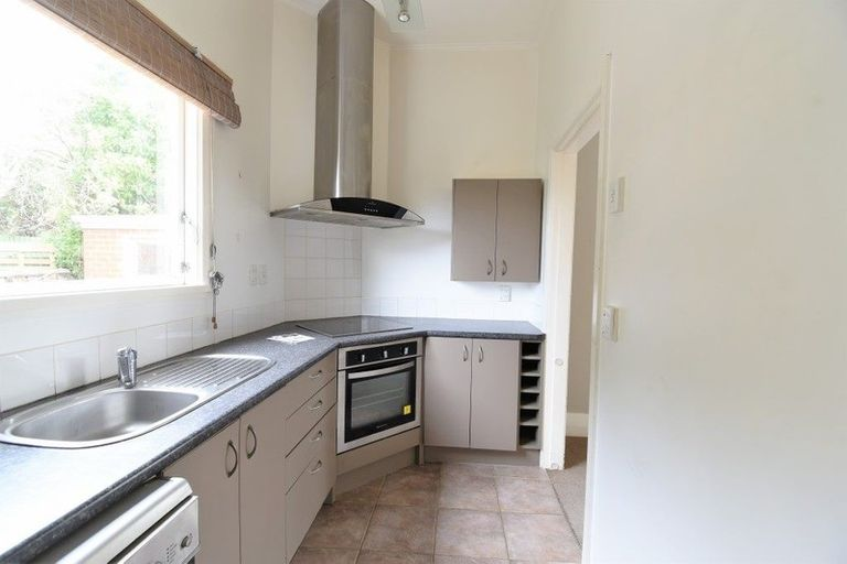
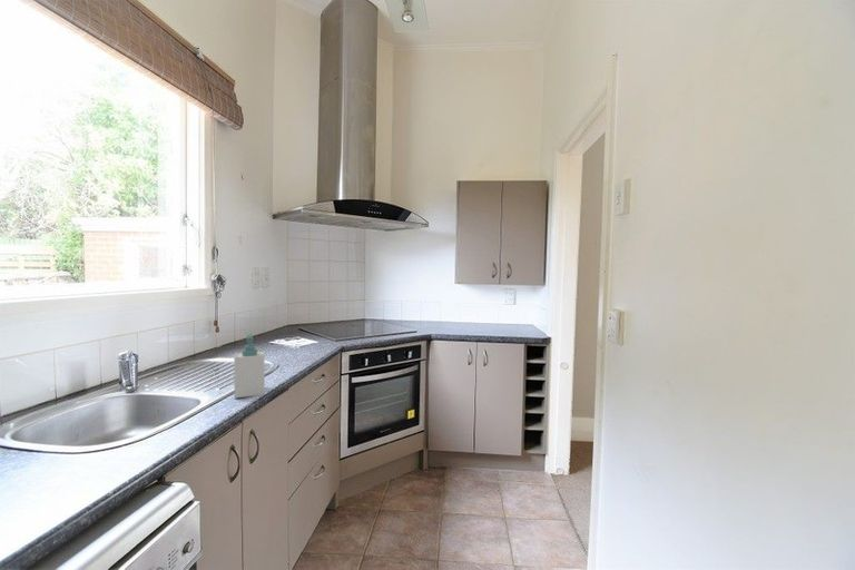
+ soap bottle [233,333,266,400]
